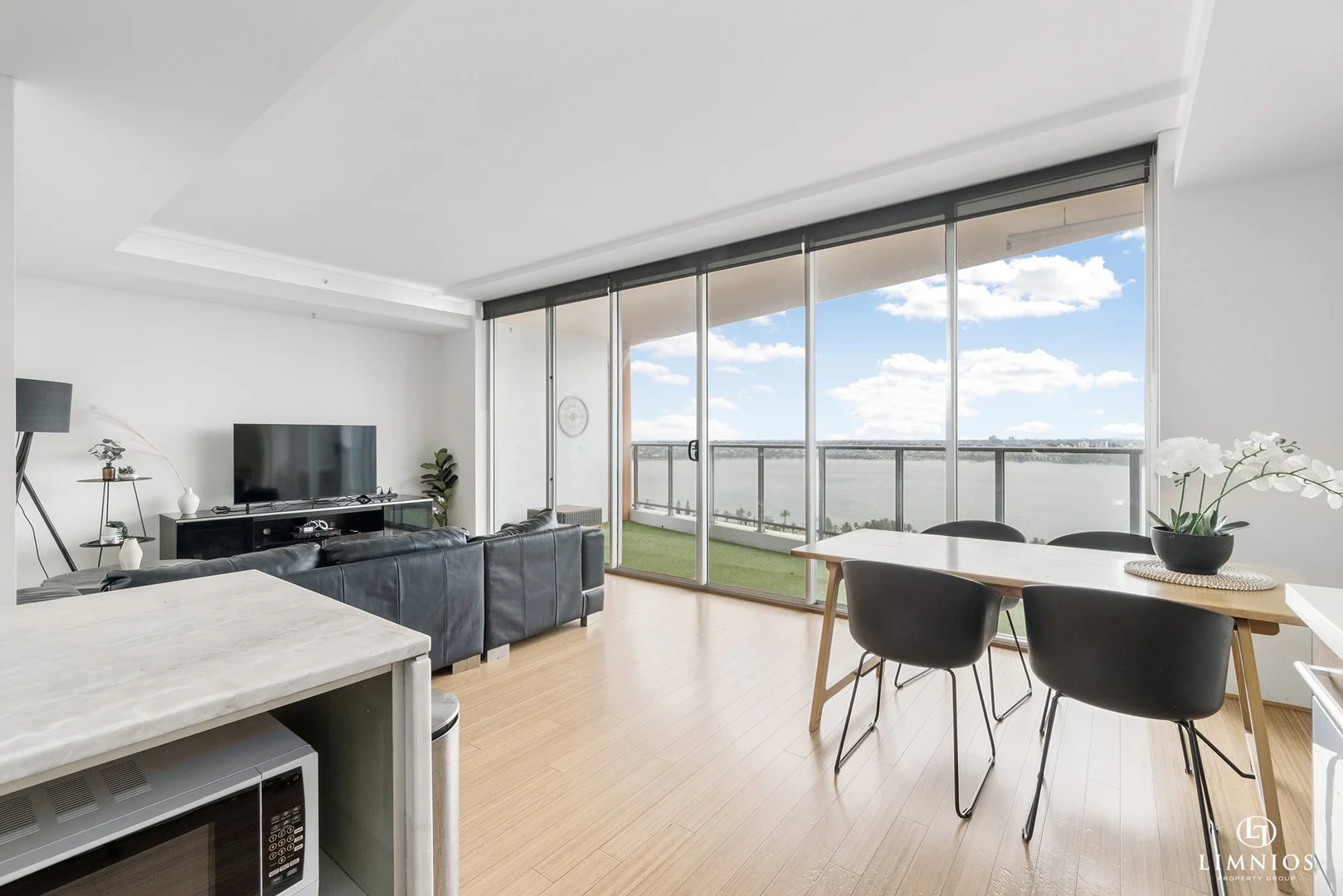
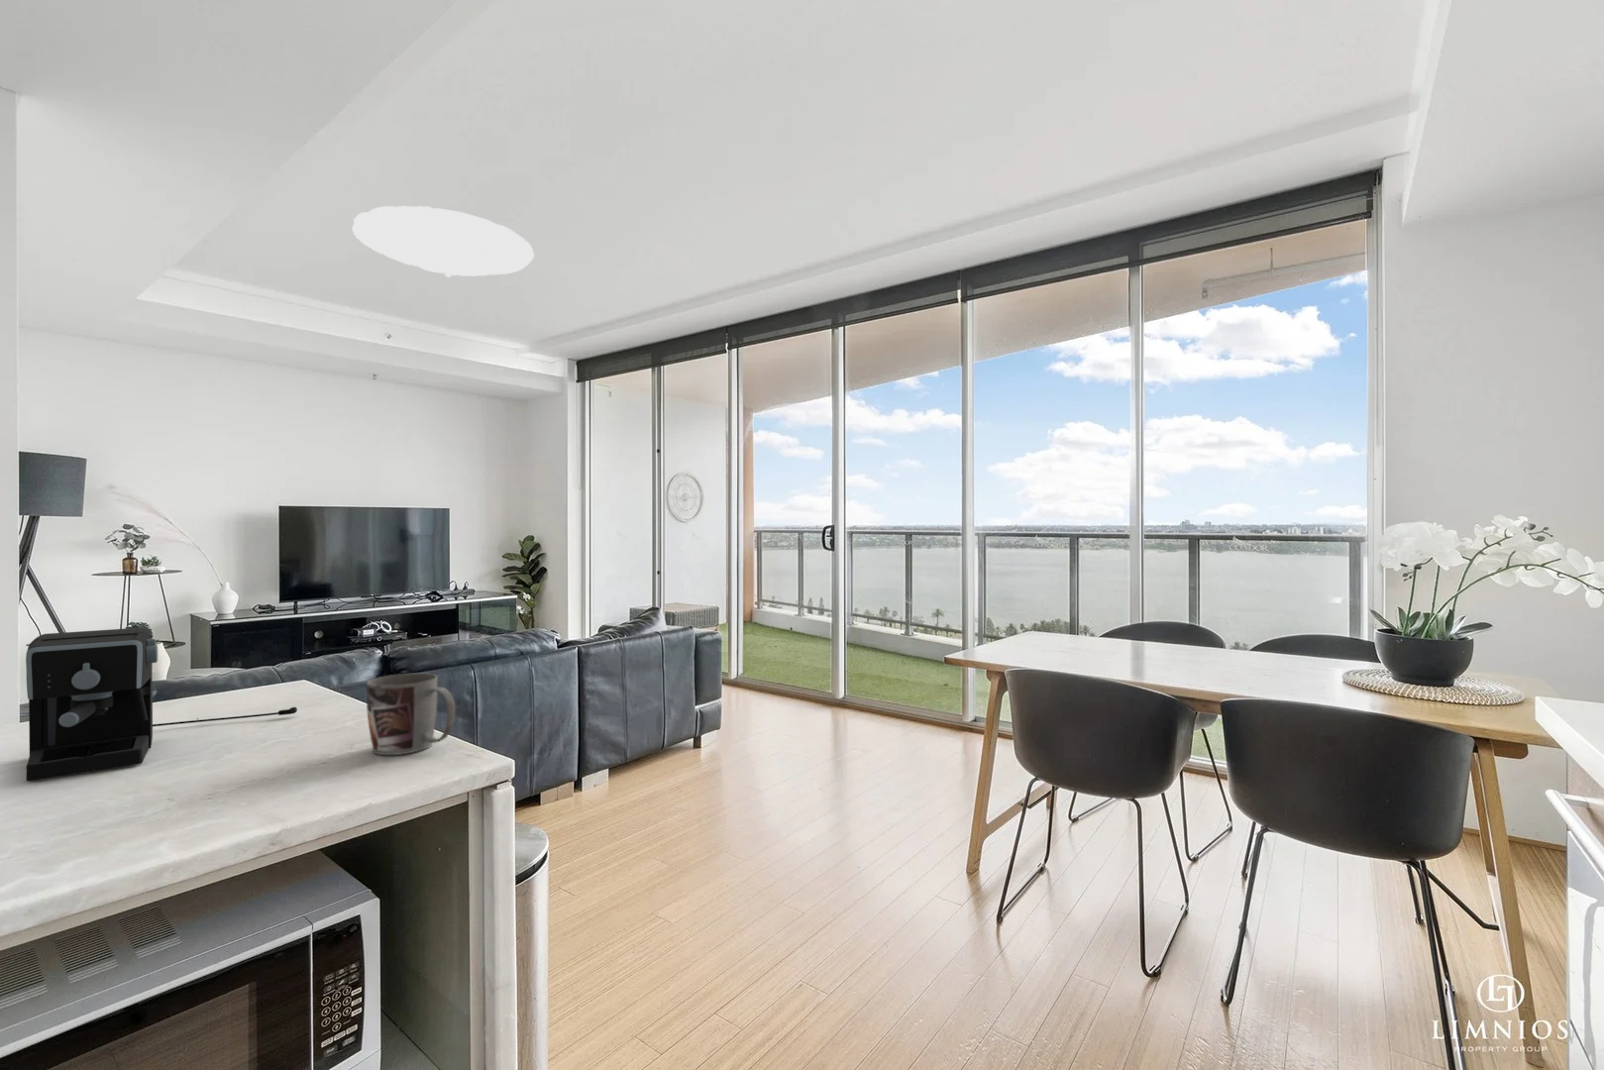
+ mug [365,672,456,756]
+ coffee maker [25,626,299,782]
+ ceiling light [351,205,535,278]
